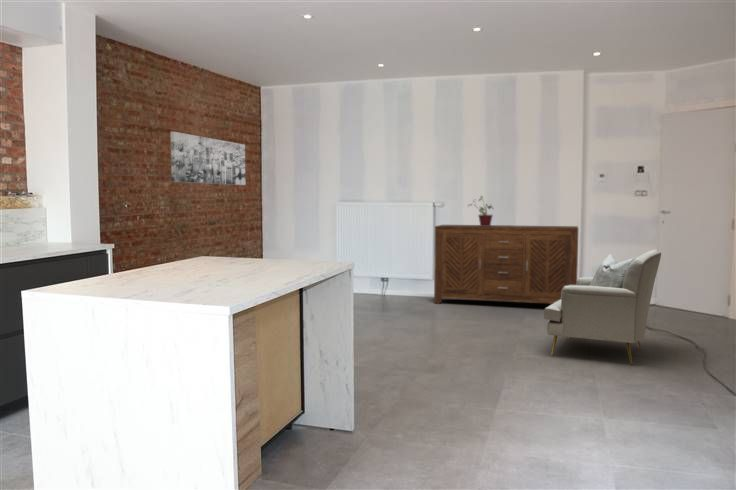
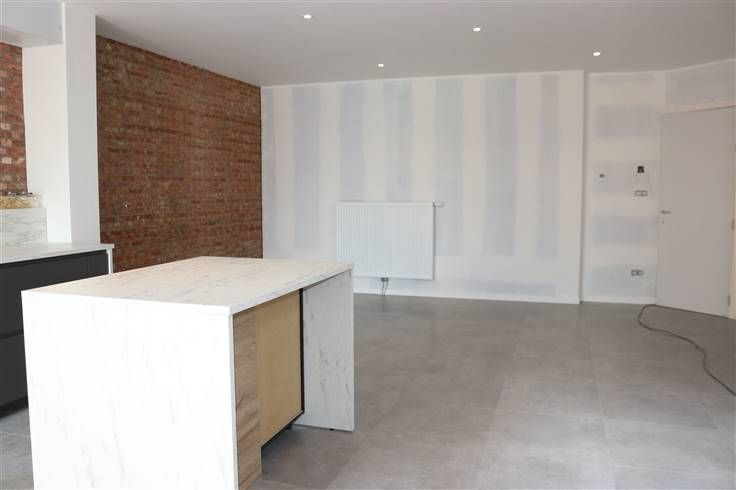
- wall art [170,131,247,186]
- potted plant [467,195,494,226]
- armchair [543,249,662,365]
- sideboard [433,224,579,305]
